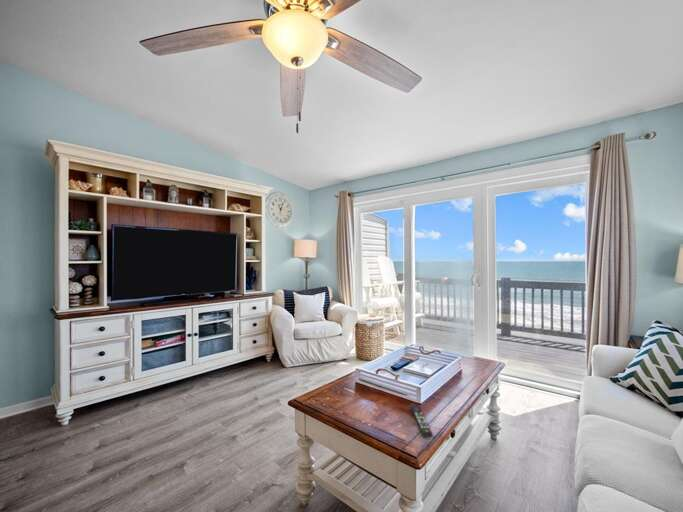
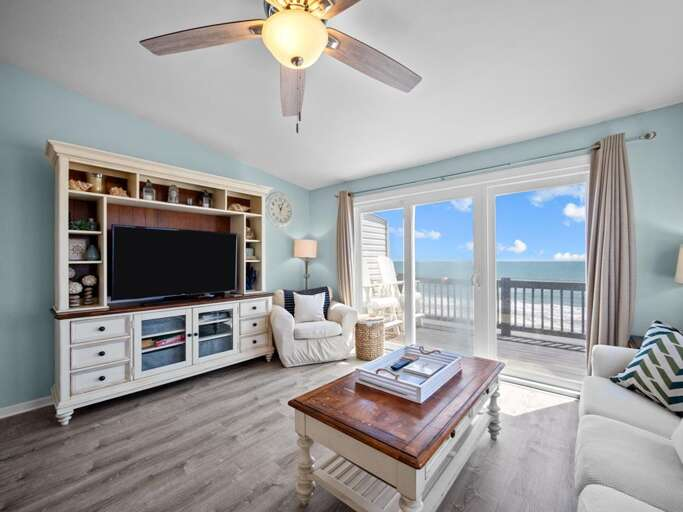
- remote control [409,405,434,438]
